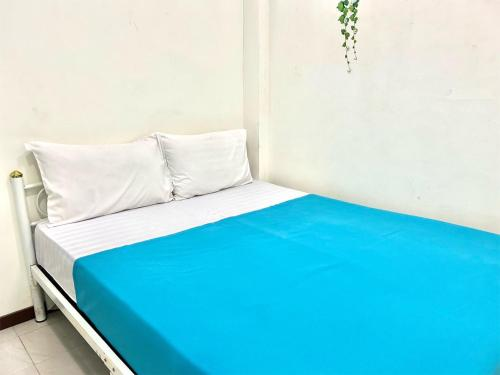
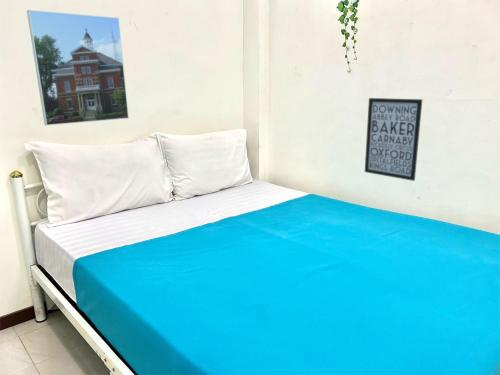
+ wall art [364,97,423,182]
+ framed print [26,9,130,127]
